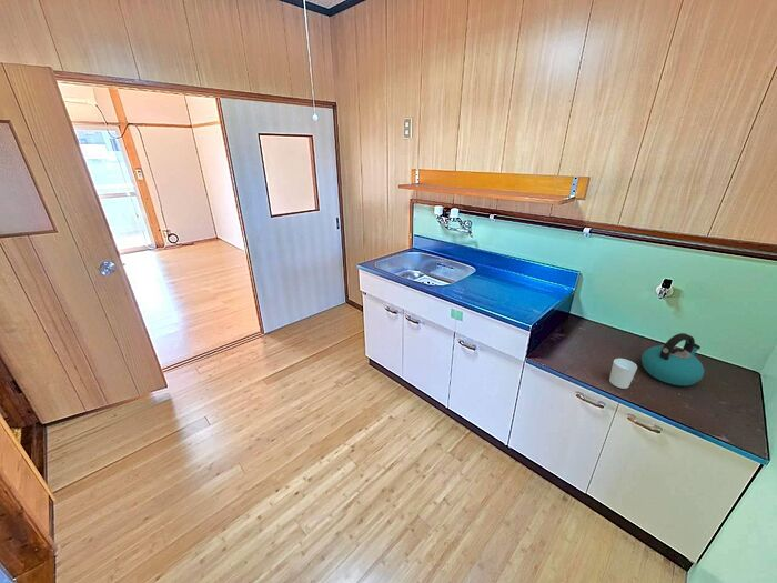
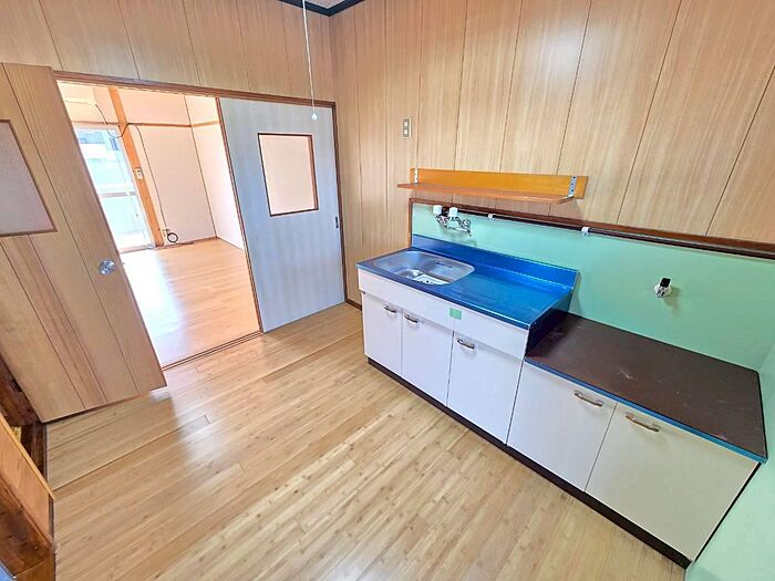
- cup [608,358,638,390]
- kettle [640,332,705,386]
